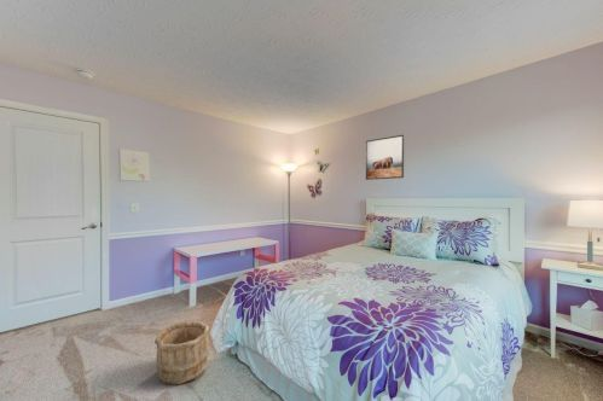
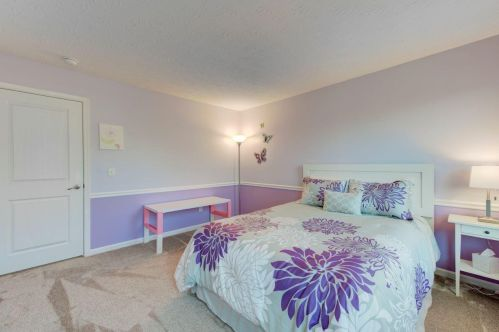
- wooden bucket [153,320,210,385]
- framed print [365,134,405,181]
